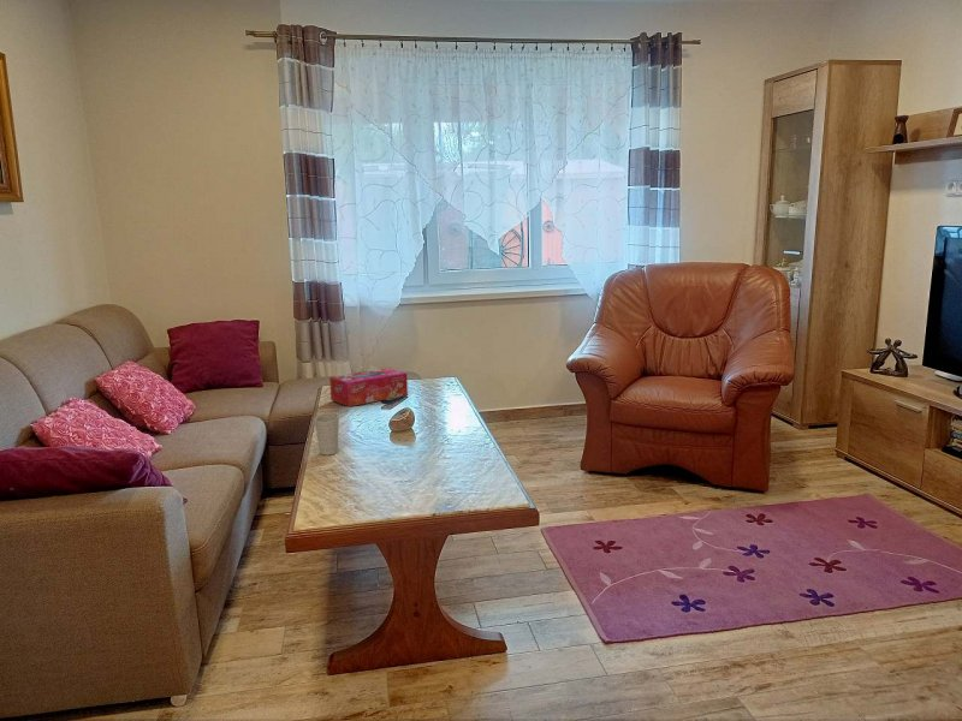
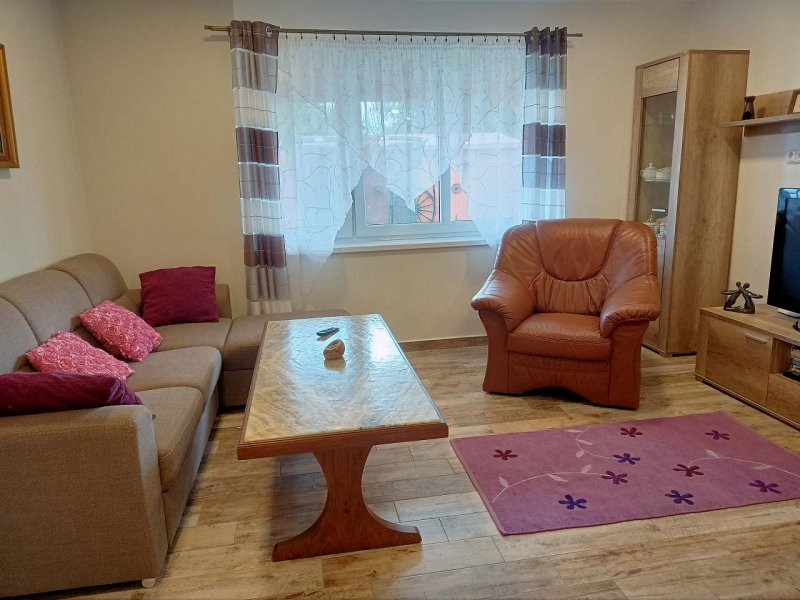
- cup [314,411,340,457]
- tissue box [328,367,409,407]
